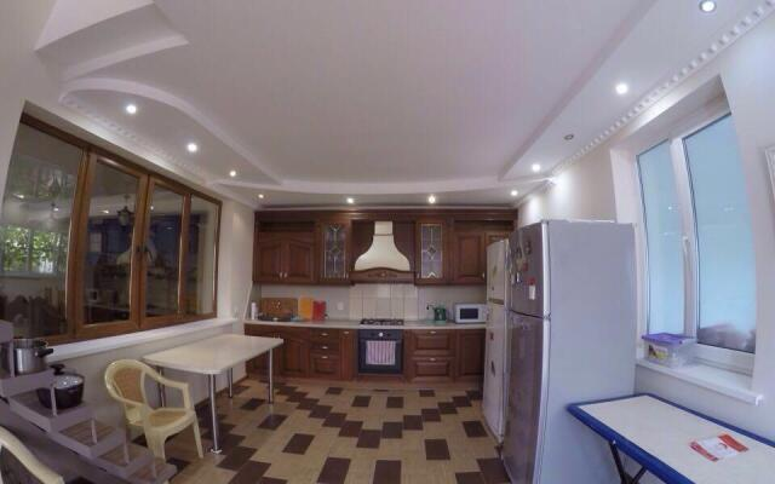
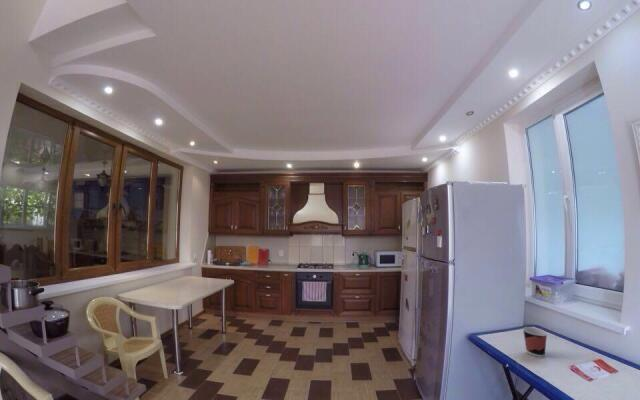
+ cup [522,326,548,358]
